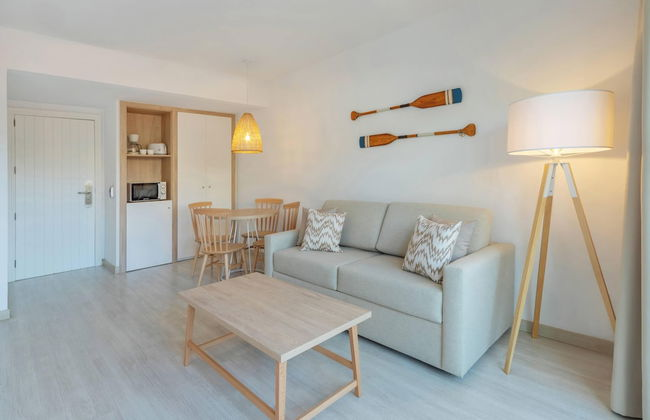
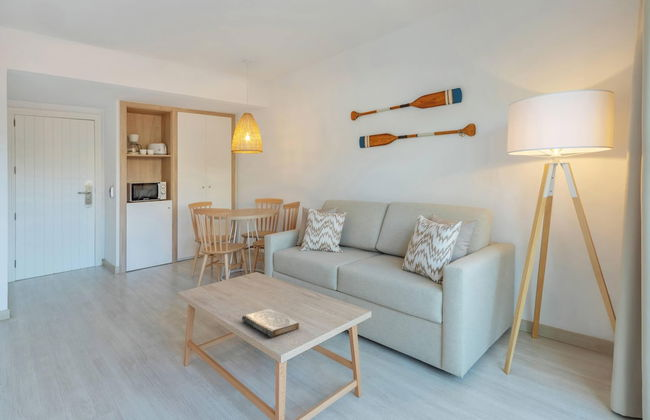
+ book [241,308,300,338]
